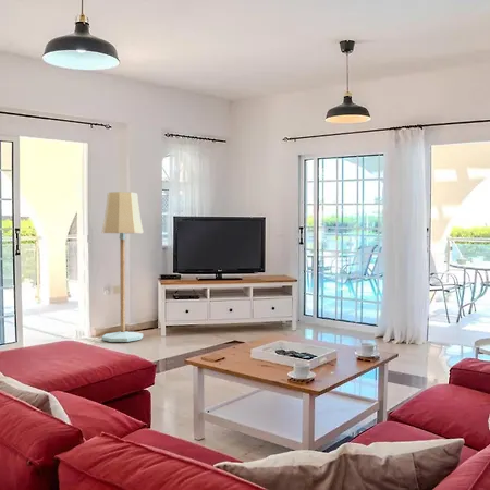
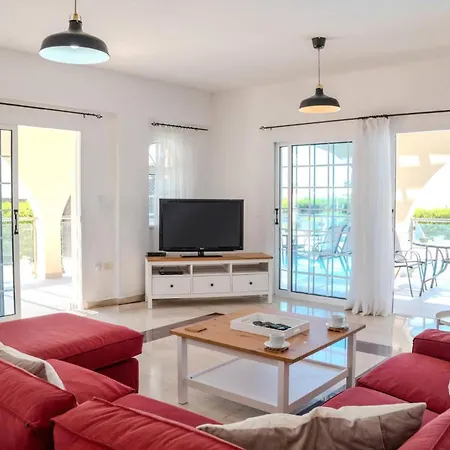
- floor lamp [100,191,144,343]
